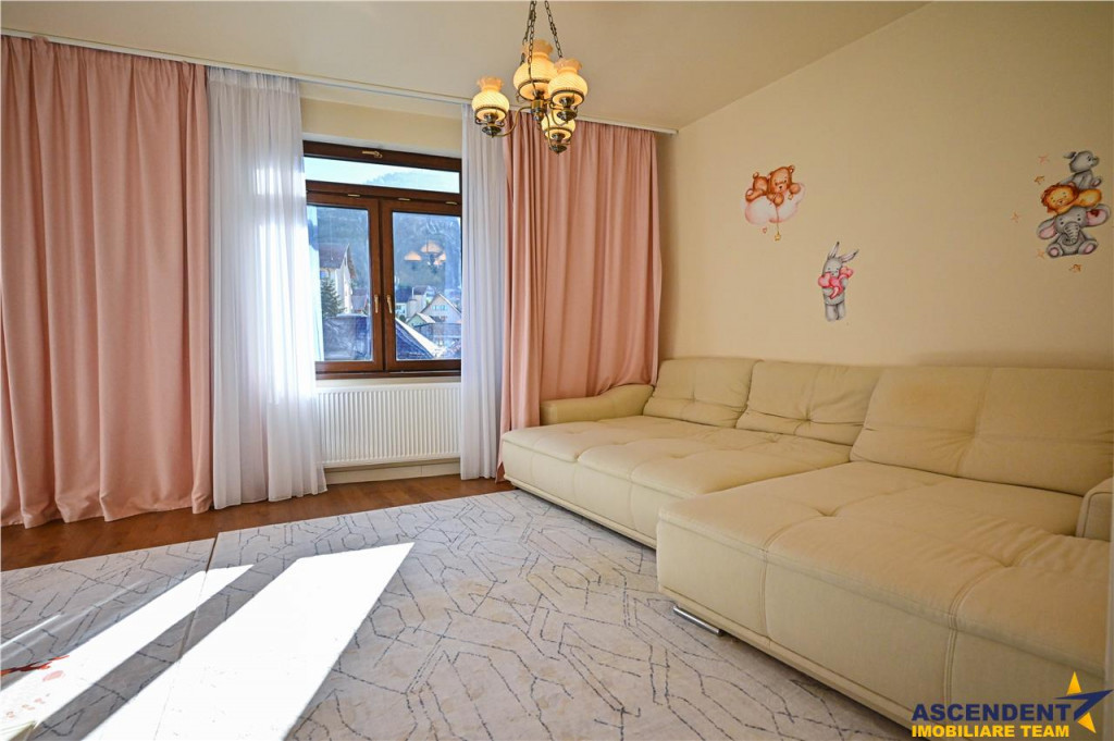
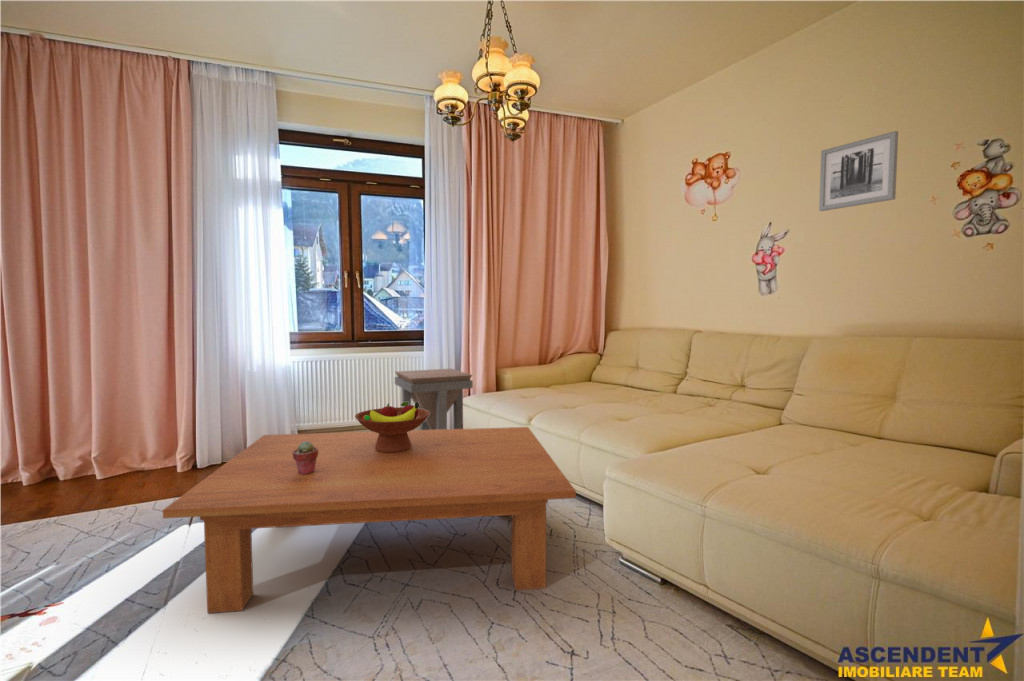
+ coffee table [162,426,577,614]
+ side table [394,368,474,430]
+ wall art [818,130,899,212]
+ fruit bowl [354,402,430,453]
+ potted succulent [292,441,318,475]
